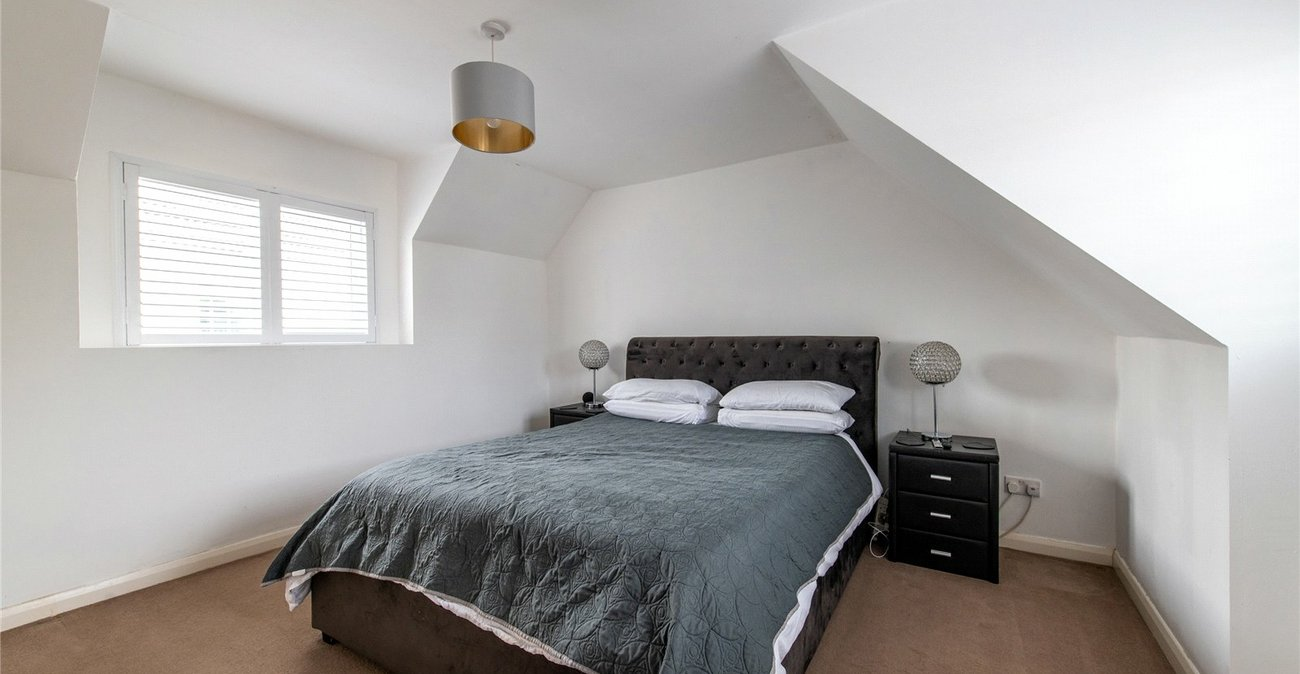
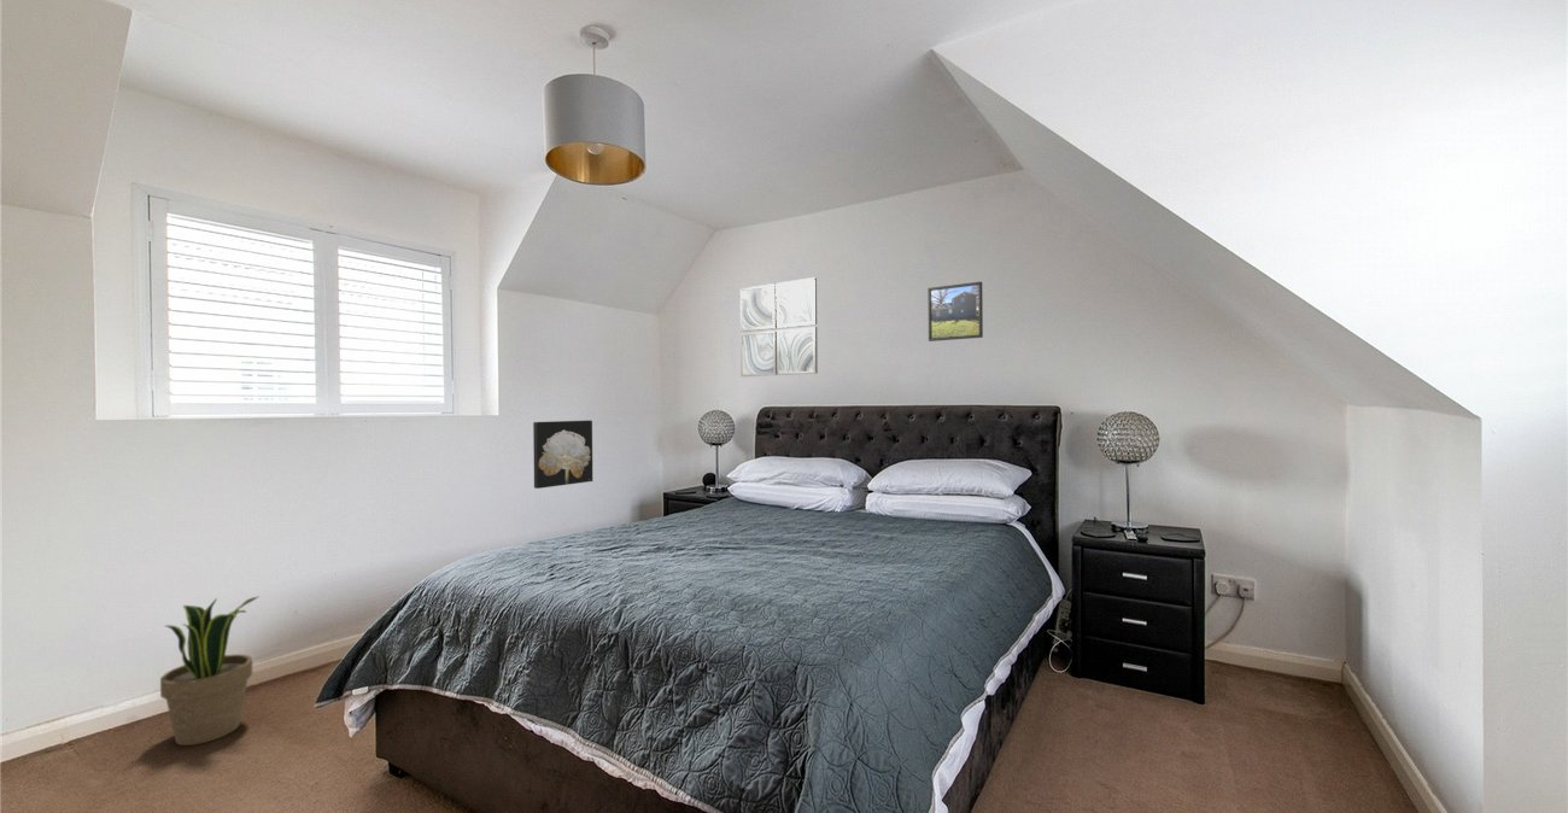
+ wall art [738,276,819,378]
+ potted plant [159,595,261,747]
+ wall art [532,420,593,490]
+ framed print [926,281,984,343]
